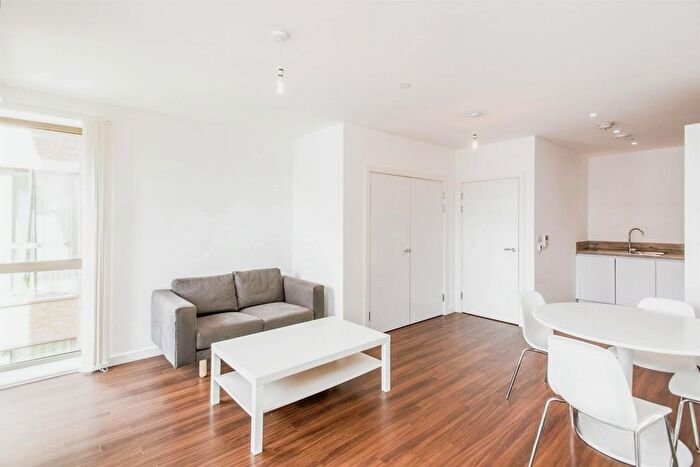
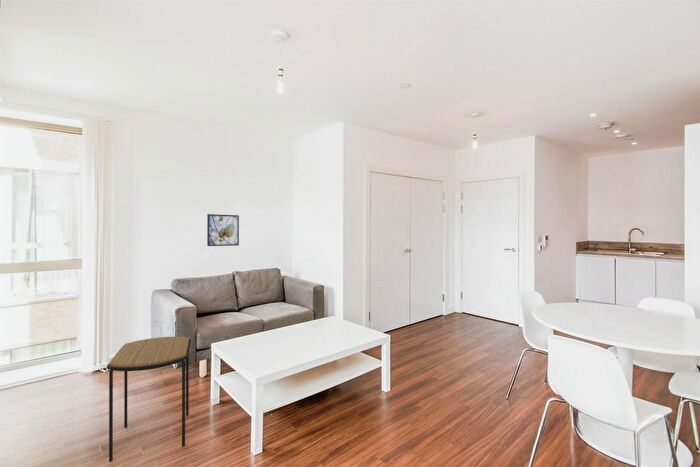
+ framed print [206,213,240,247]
+ side table [106,336,192,463]
